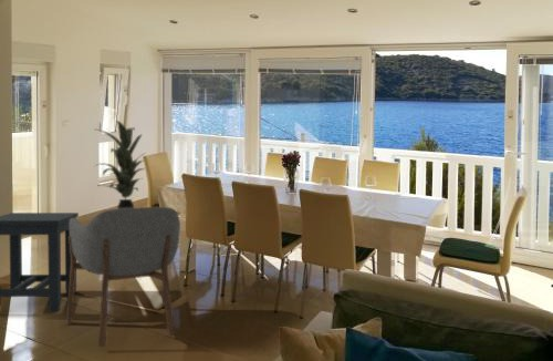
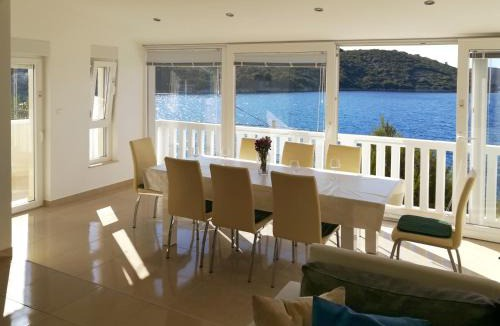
- armchair [65,206,181,348]
- side table [0,212,80,313]
- indoor plant [94,120,147,209]
